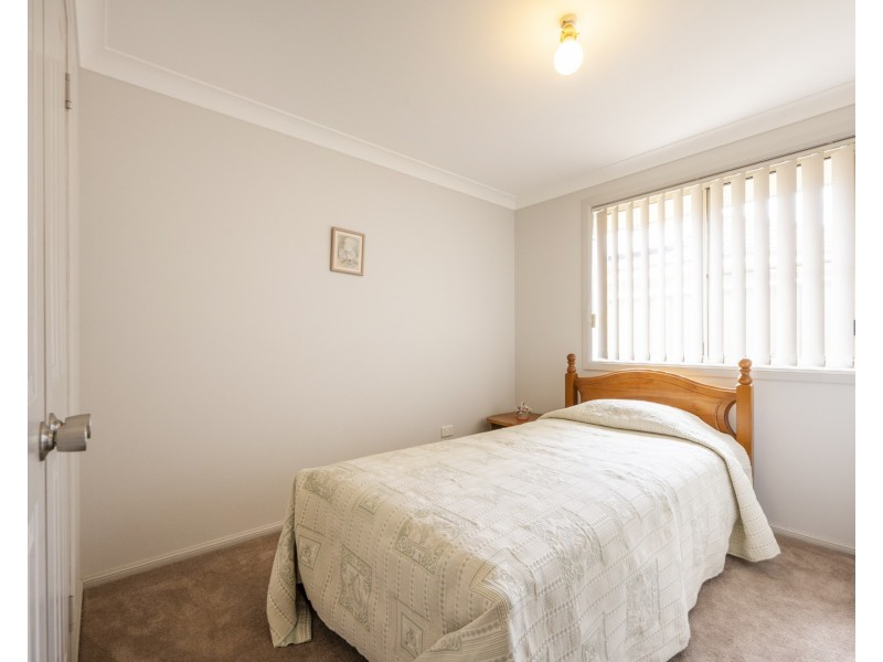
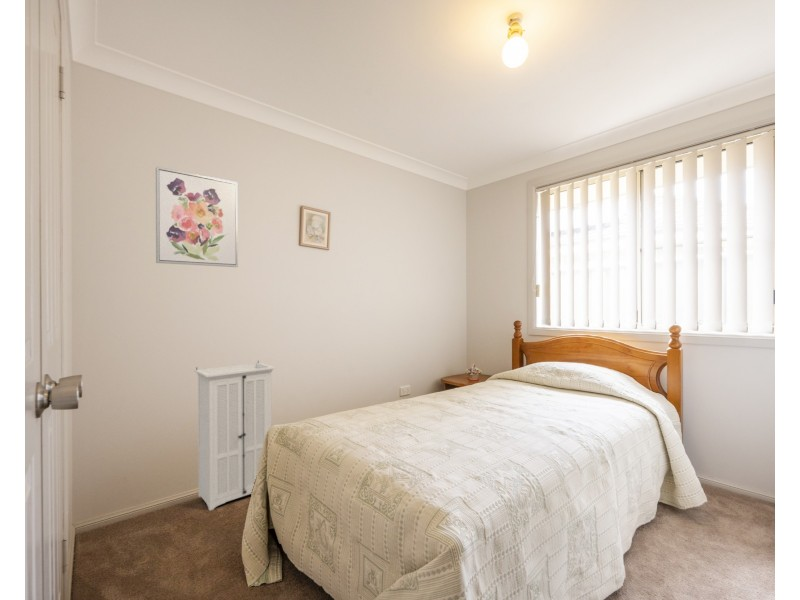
+ storage cabinet [193,360,277,511]
+ wall art [155,166,239,268]
